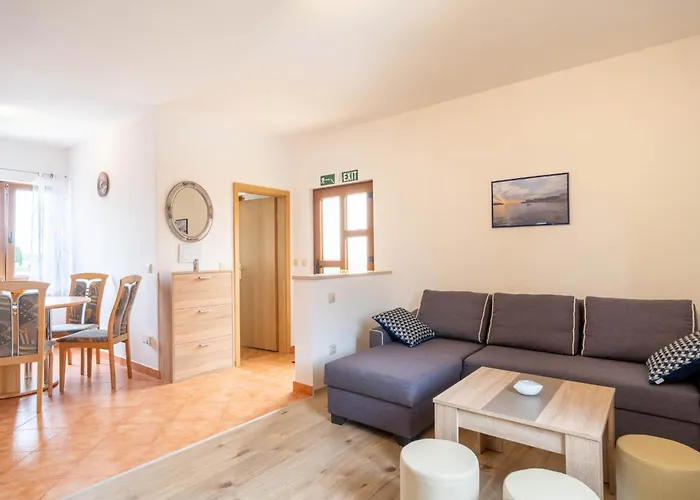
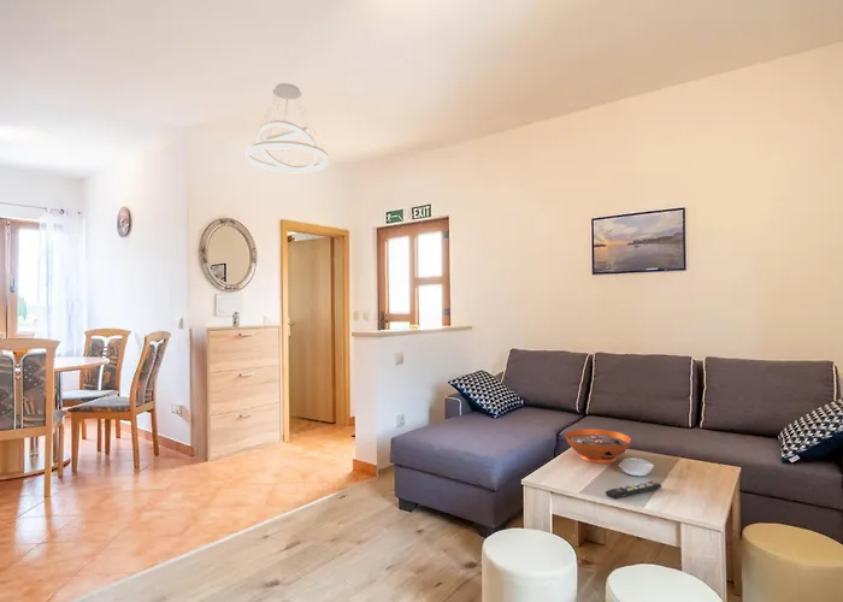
+ pendant light [246,82,330,173]
+ remote control [605,479,662,501]
+ decorative bowl [564,427,632,465]
